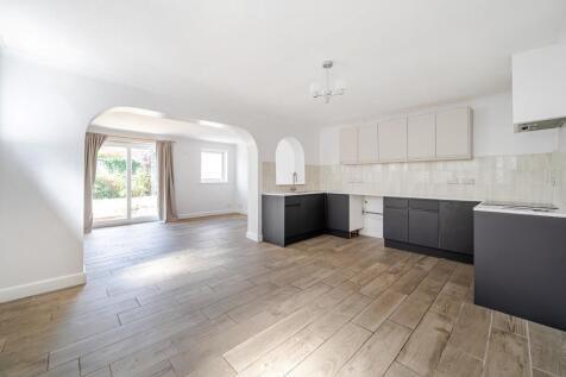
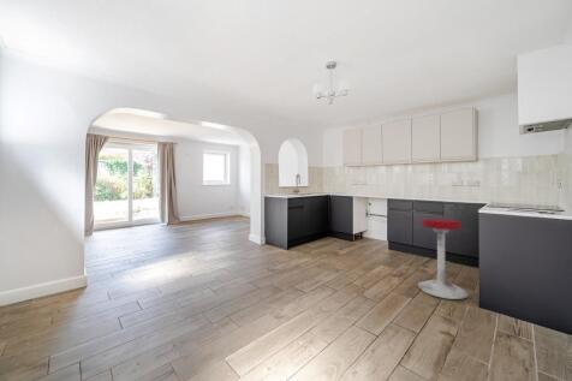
+ stool [416,218,470,300]
